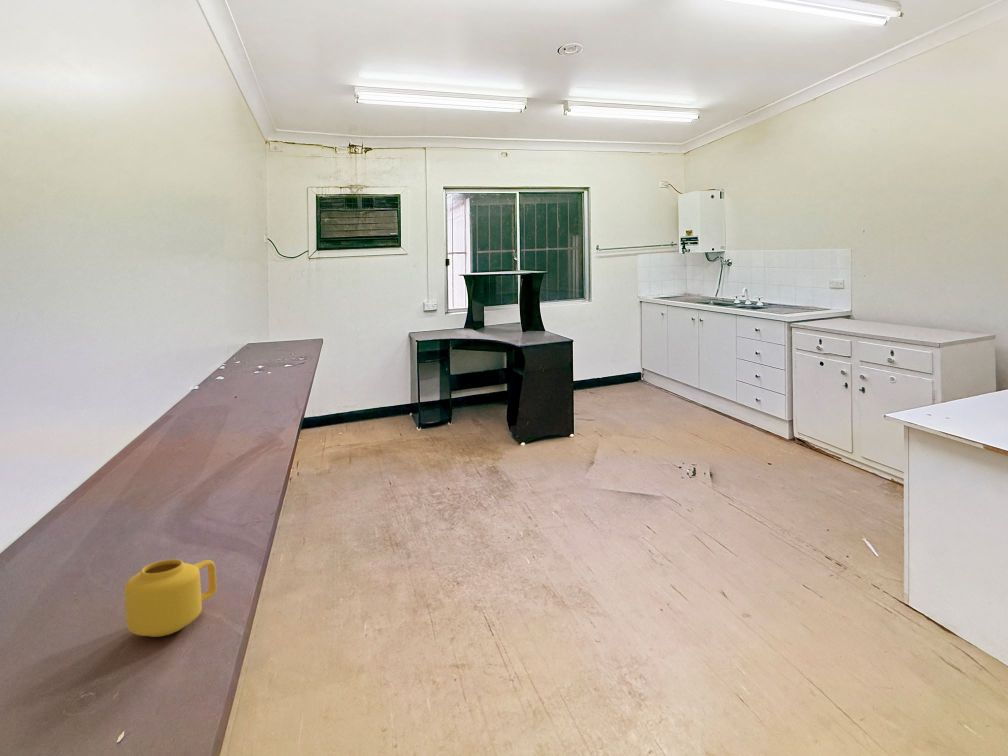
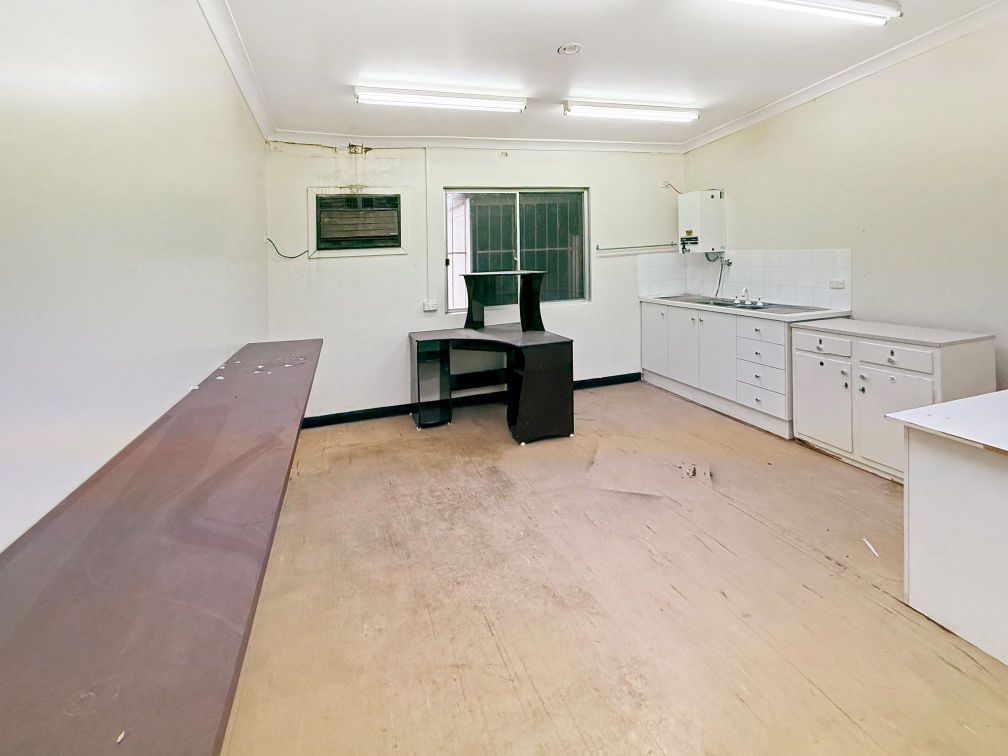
- mug [124,558,217,638]
